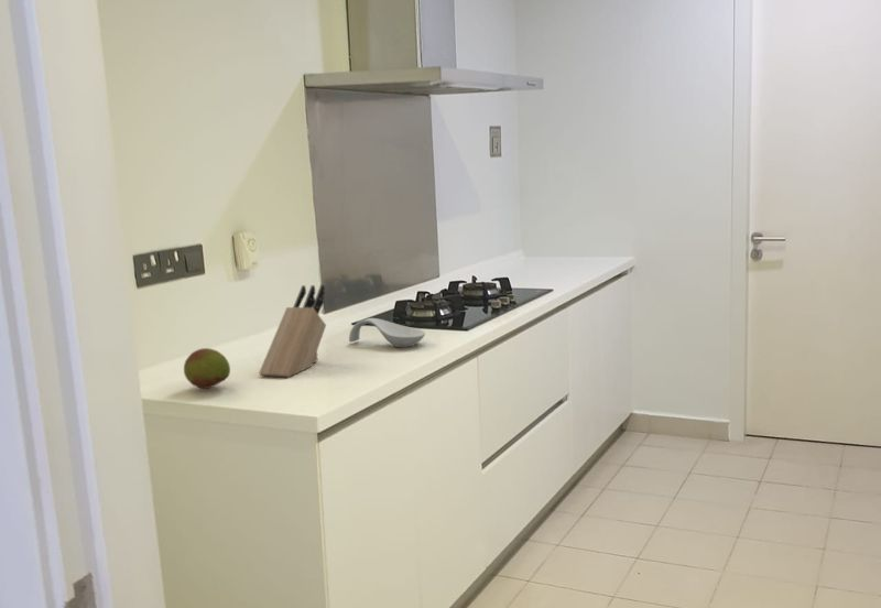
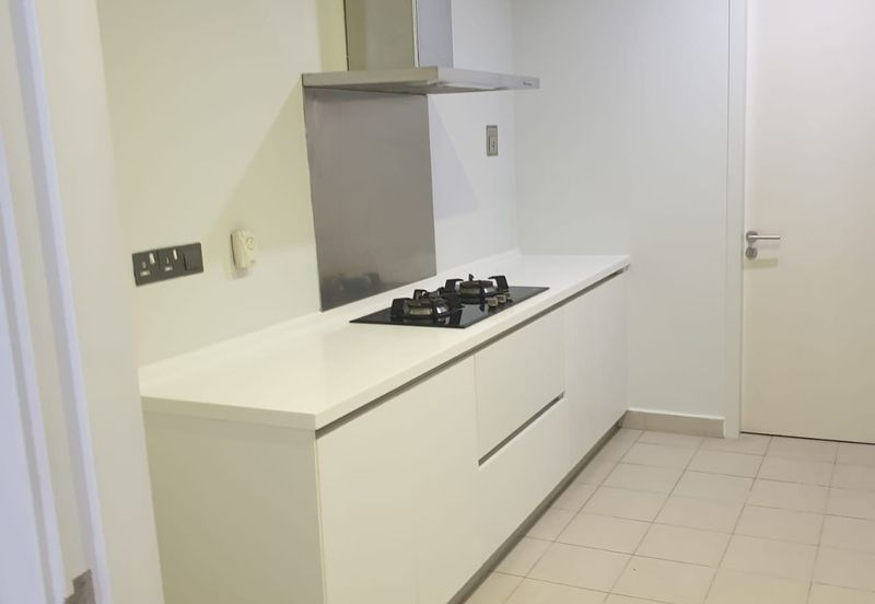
- knife block [258,284,327,378]
- fruit [183,347,231,390]
- spoon rest [348,317,426,348]
